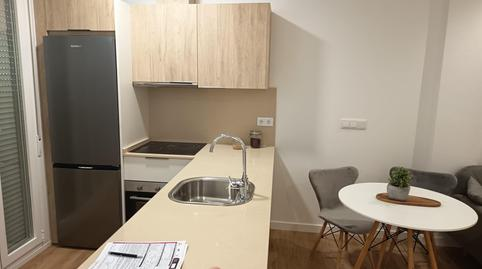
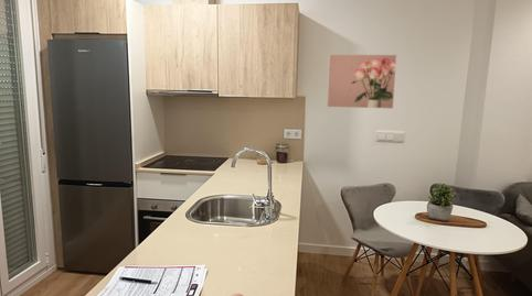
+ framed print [326,53,397,110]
